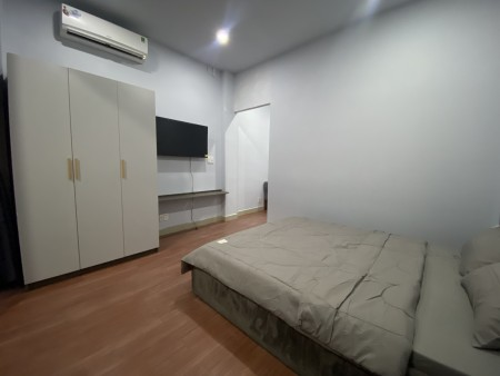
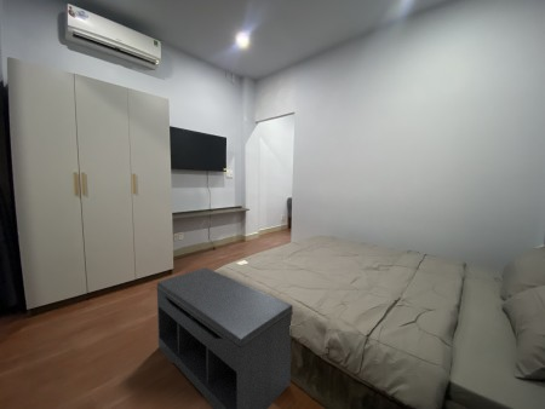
+ bench [155,266,294,409]
